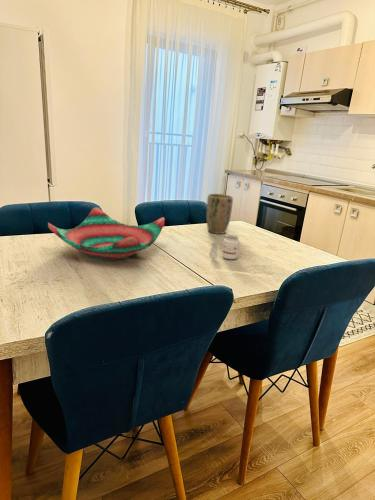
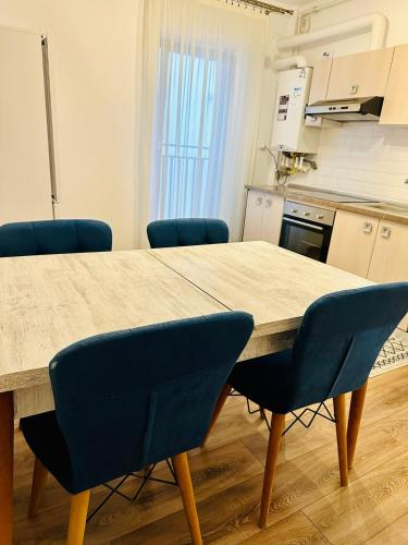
- decorative bowl [47,206,166,262]
- candle [209,233,241,260]
- plant pot [205,193,234,235]
